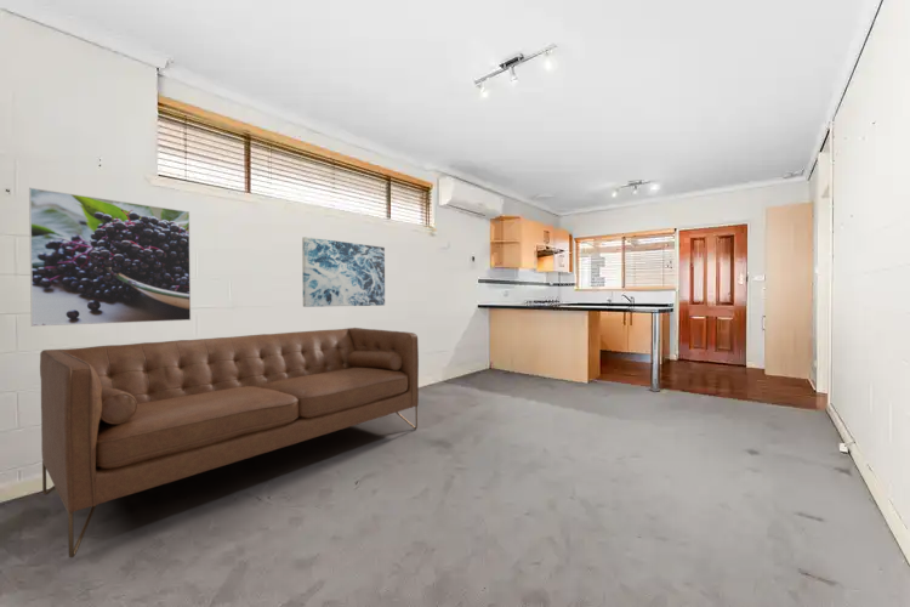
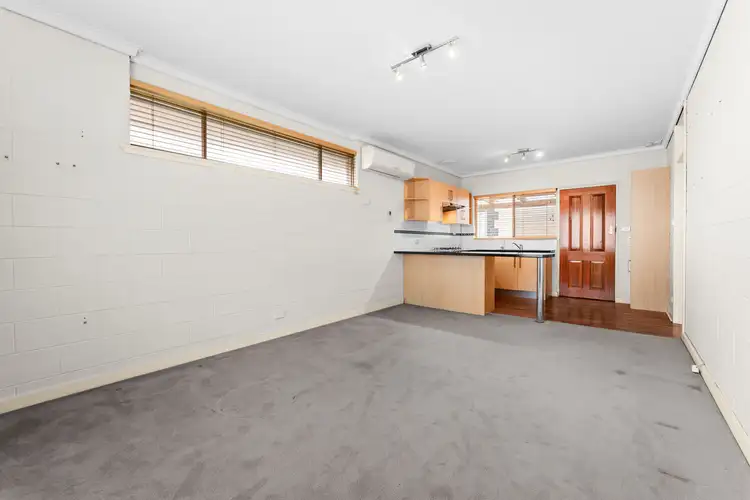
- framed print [28,187,192,328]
- sofa [39,327,420,558]
- wall art [301,236,386,308]
